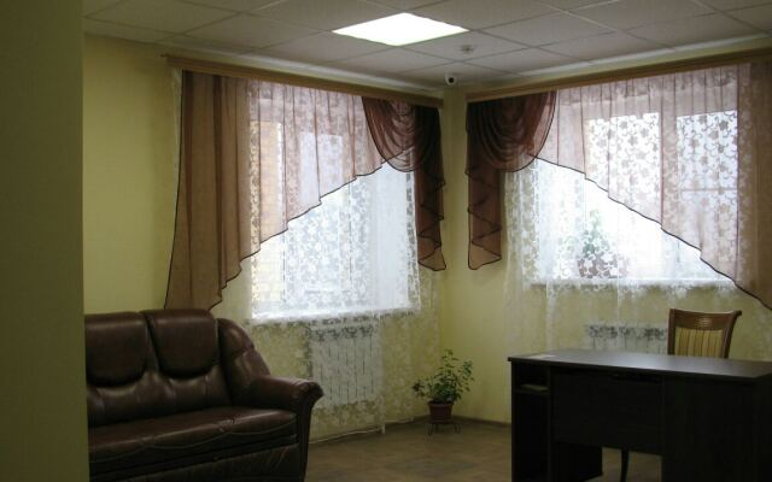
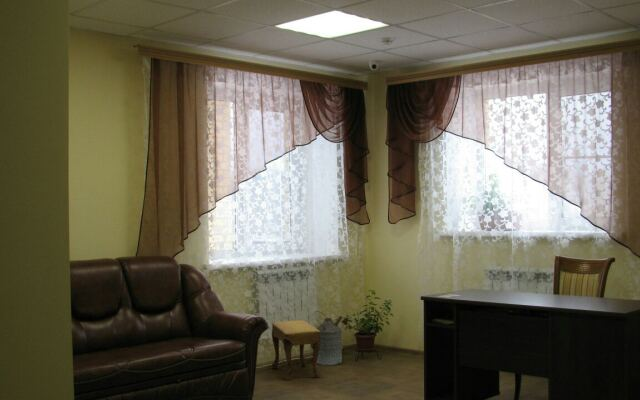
+ footstool [271,319,322,382]
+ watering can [310,310,343,366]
